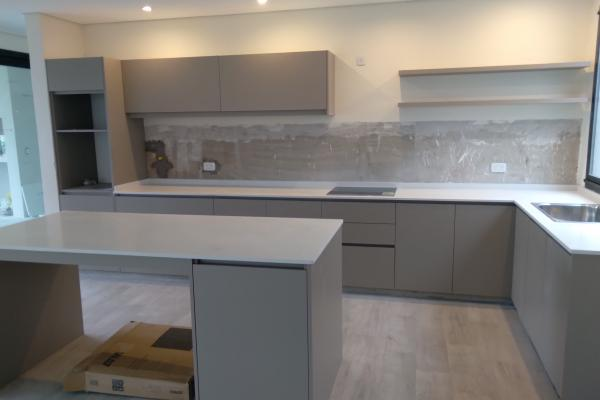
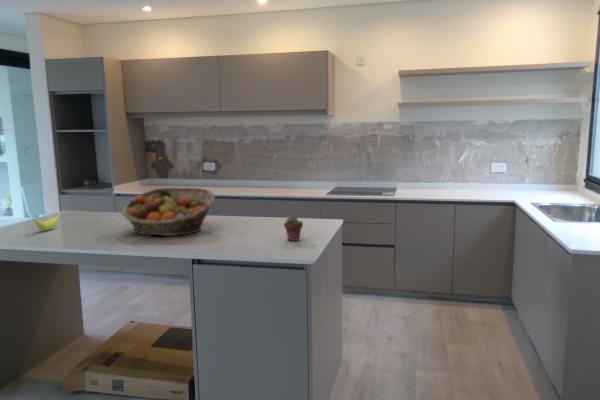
+ banana [34,212,62,231]
+ fruit basket [121,187,216,237]
+ potted succulent [283,214,304,242]
